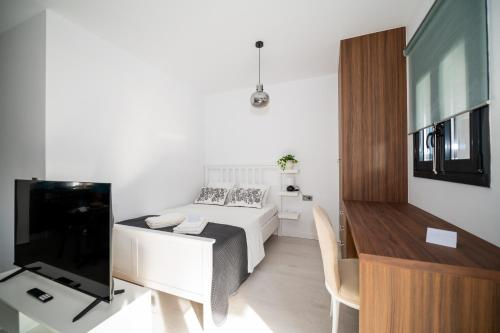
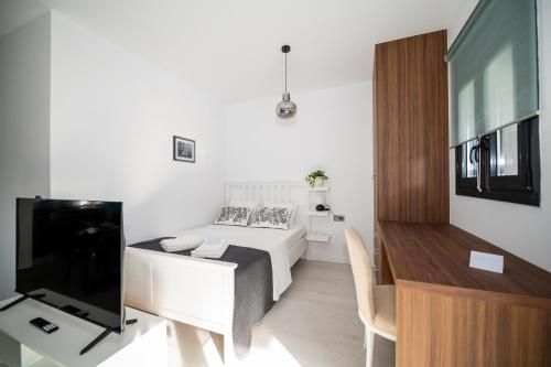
+ wall art [172,134,196,164]
